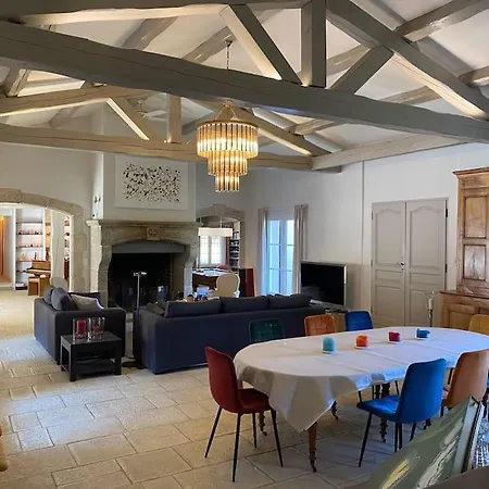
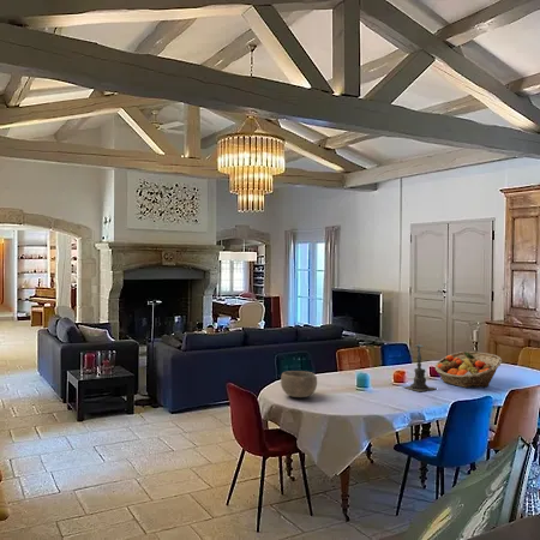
+ bowl [280,370,318,398]
+ candle holder [402,342,436,392]
+ fruit basket [433,350,503,389]
